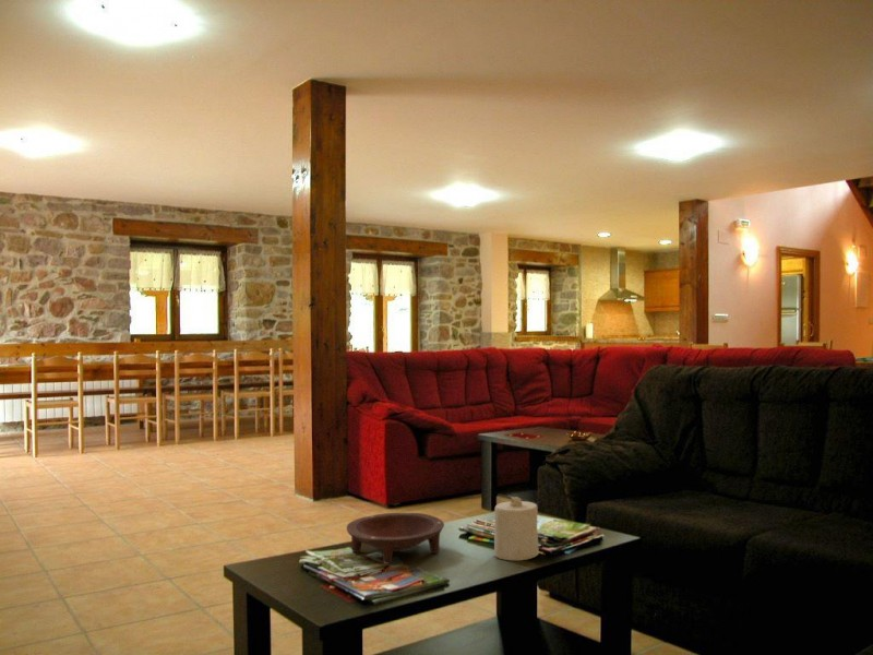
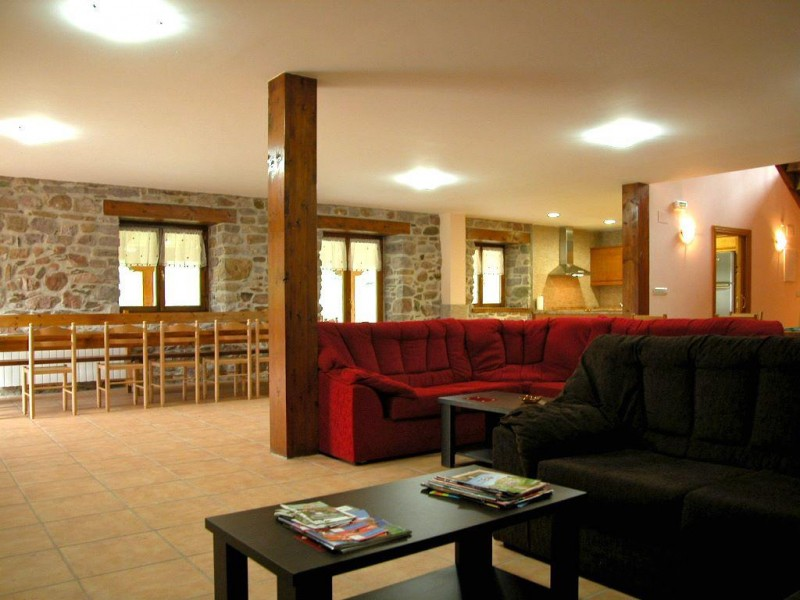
- candle [493,496,540,561]
- bowl [346,512,445,564]
